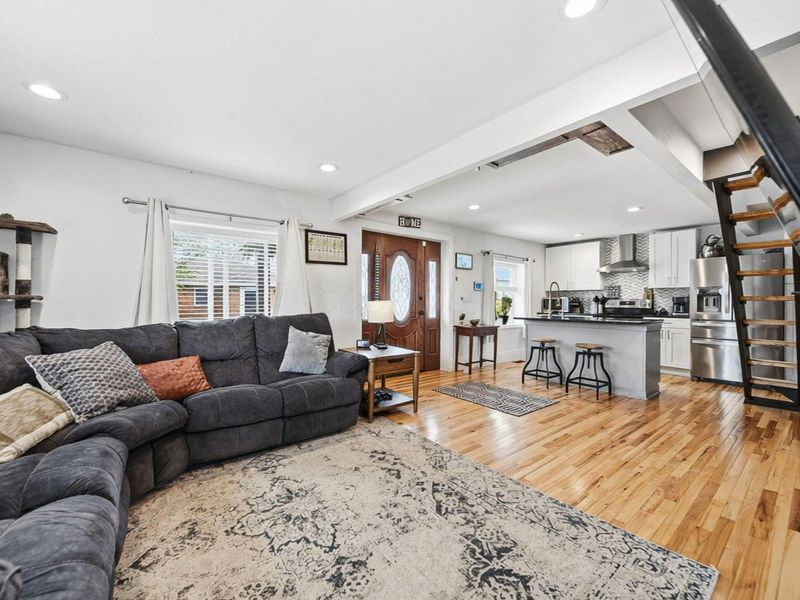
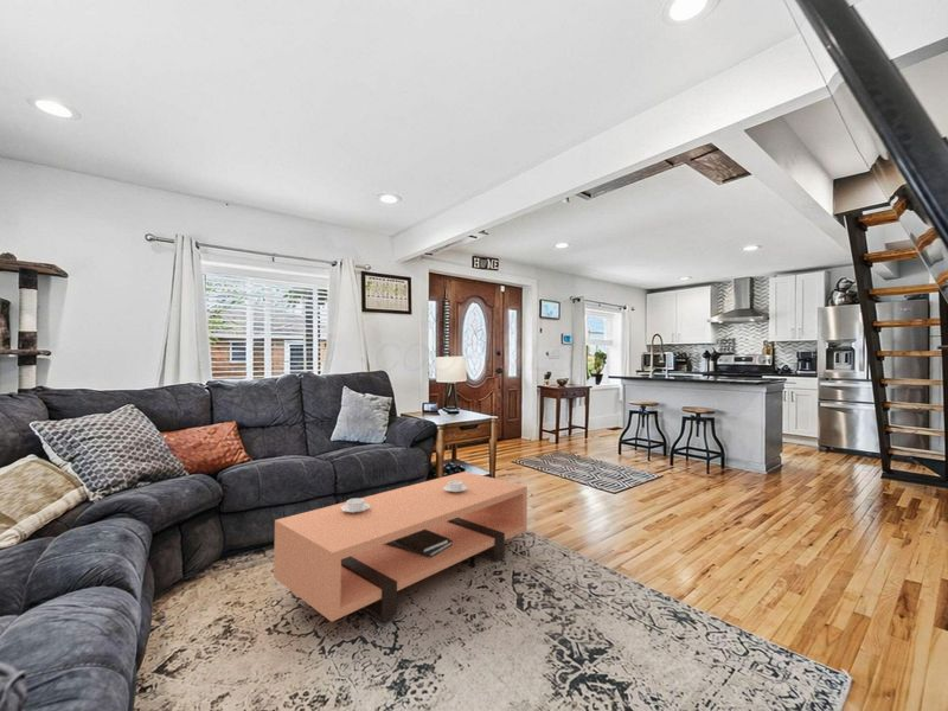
+ coffee table [273,470,529,623]
